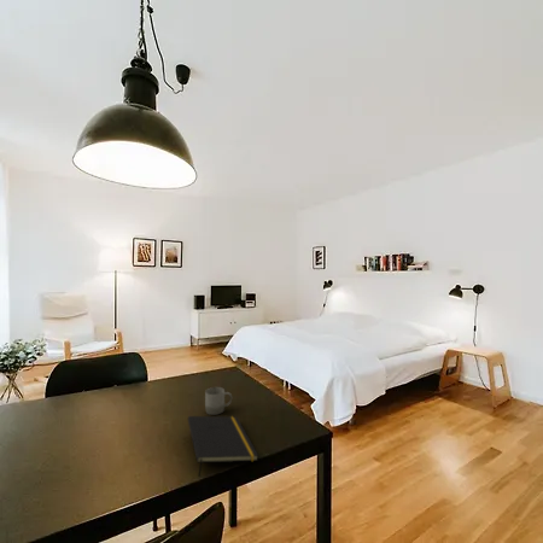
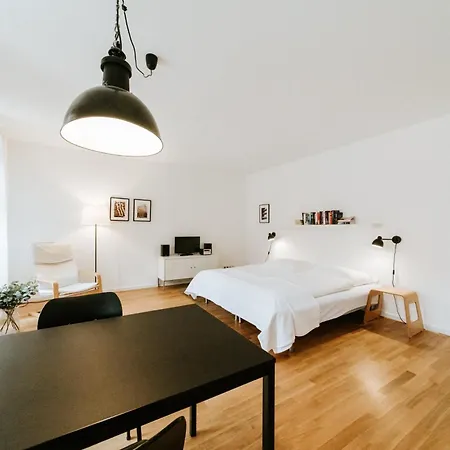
- notepad [187,415,259,478]
- cup [204,386,233,416]
